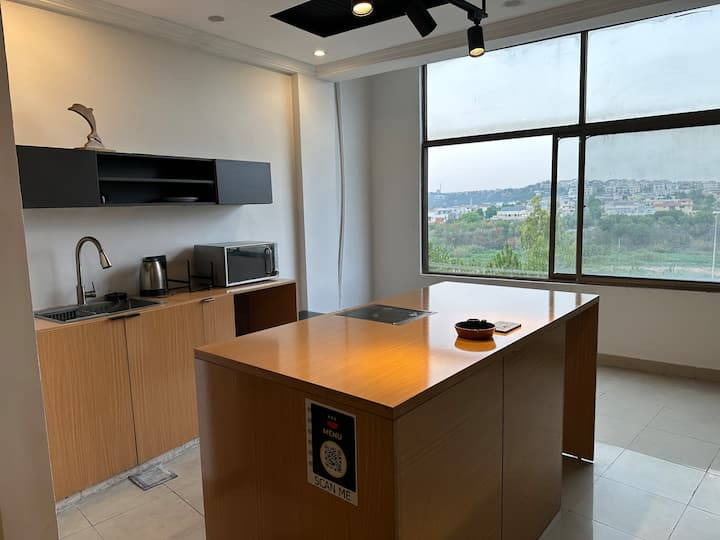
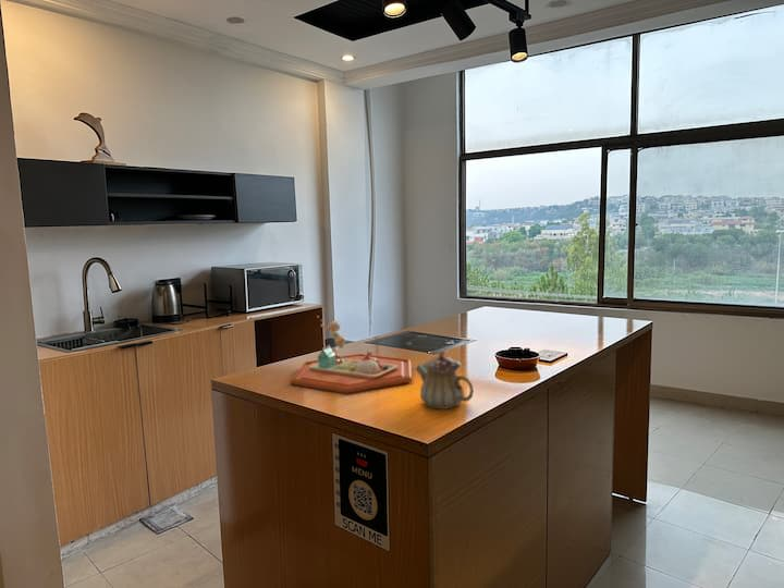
+ food tray [290,315,413,395]
+ teapot [415,348,475,411]
